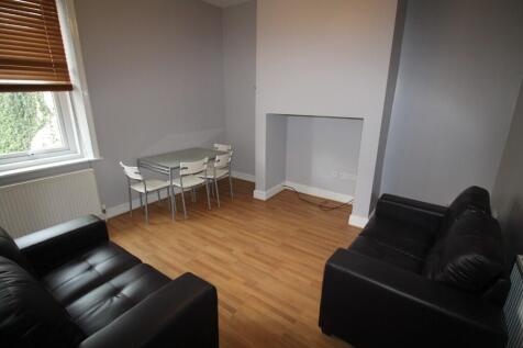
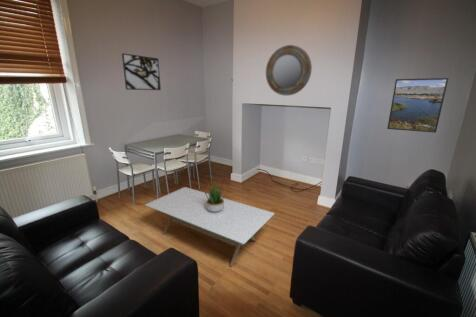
+ potted plant [198,179,229,212]
+ coffee table [144,186,276,267]
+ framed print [121,52,162,91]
+ home mirror [265,44,313,96]
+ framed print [386,77,449,134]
